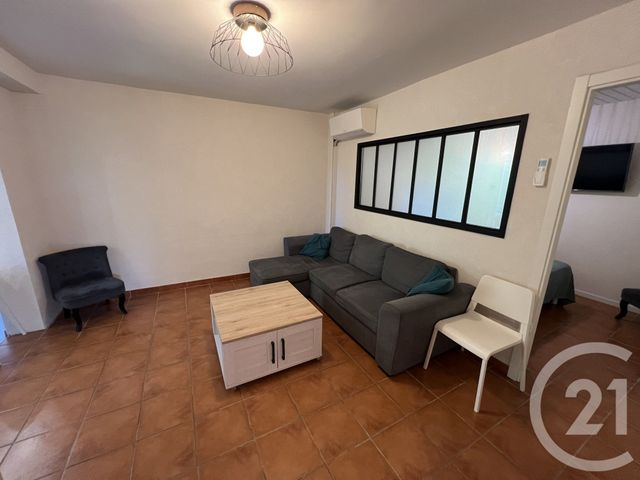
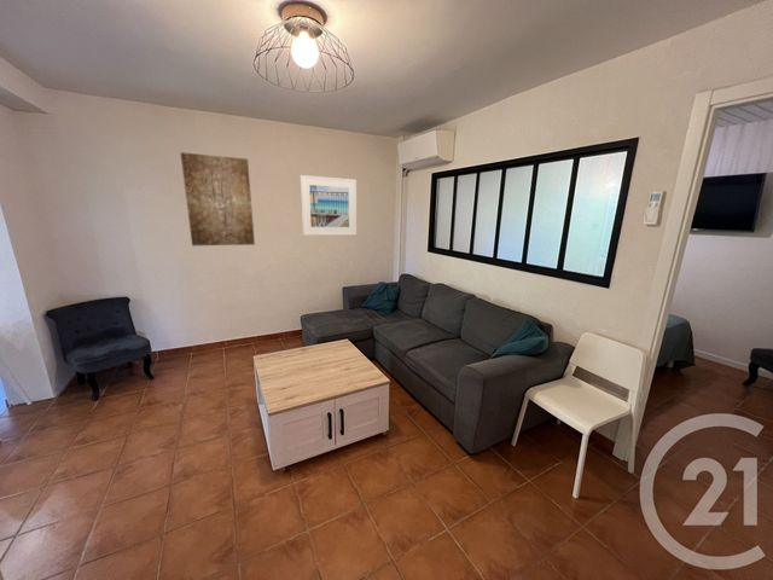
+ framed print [298,174,358,237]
+ wall art [179,151,256,246]
